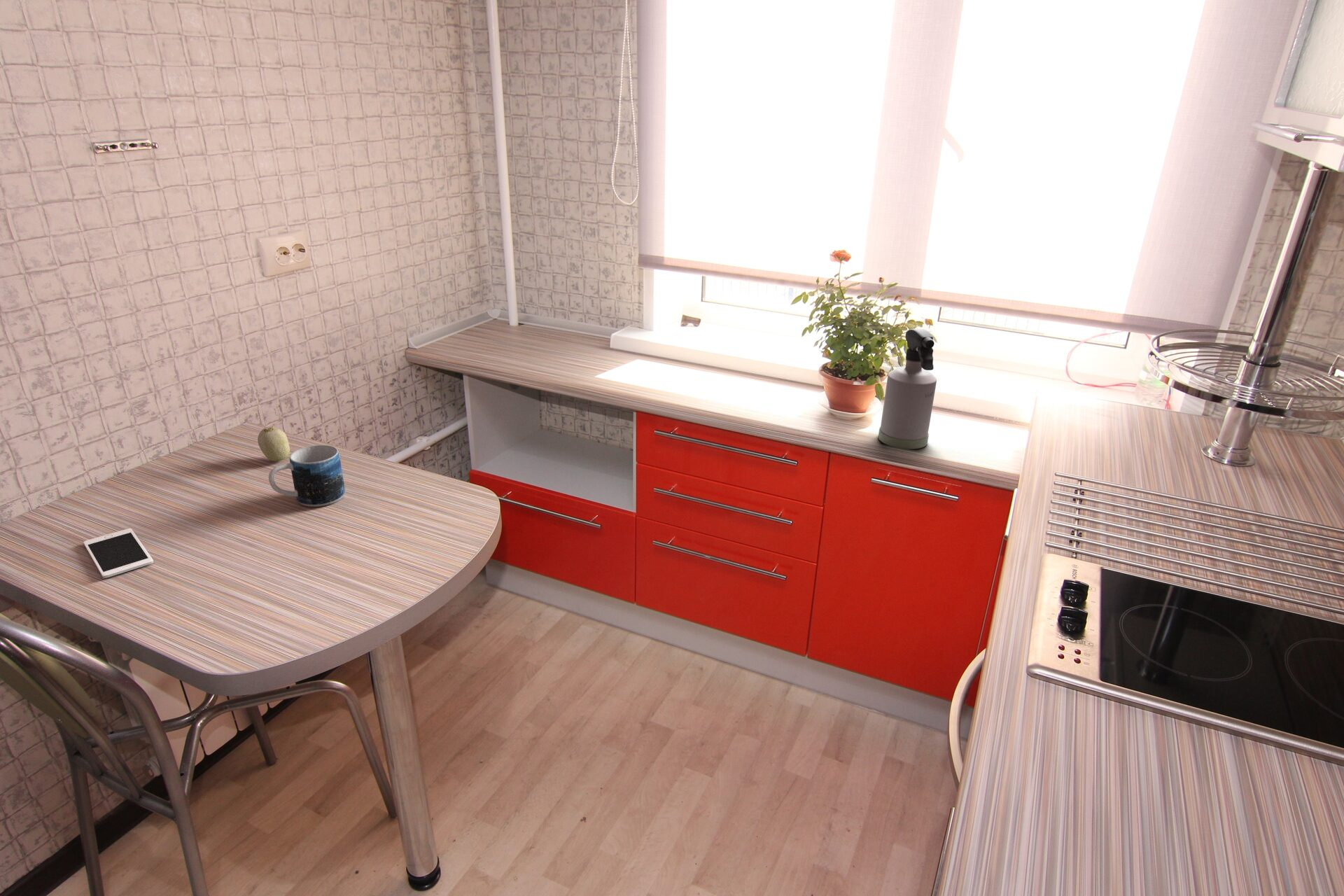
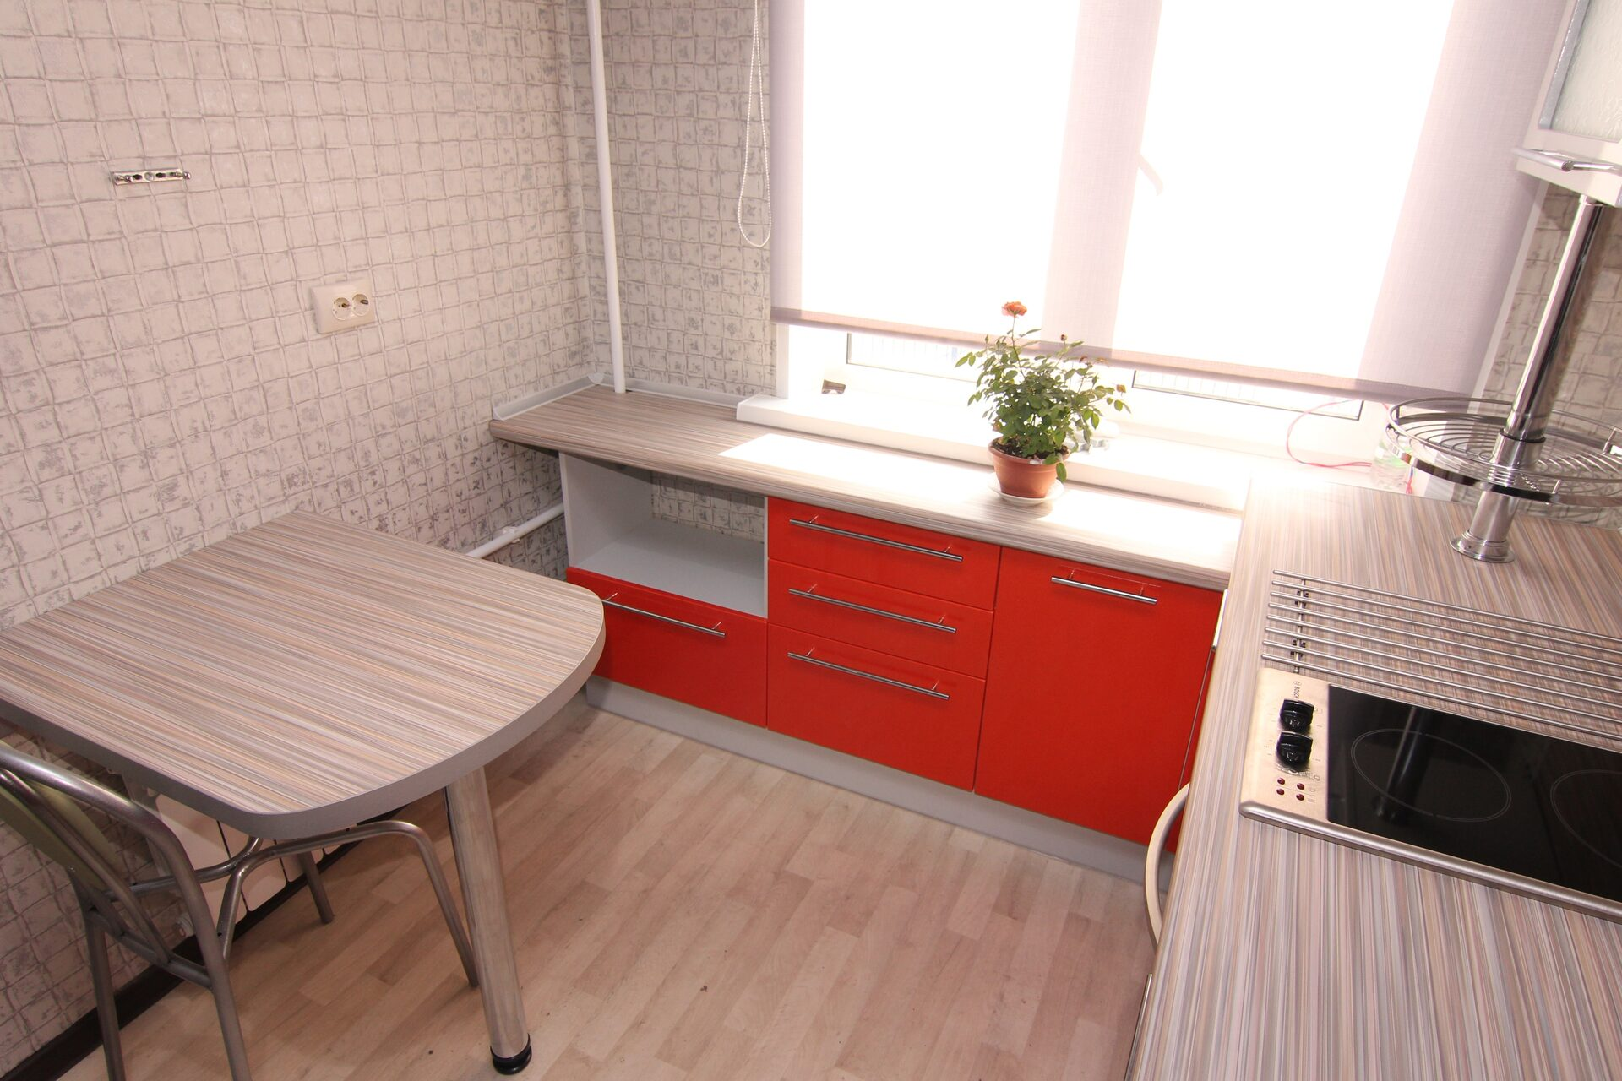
- spray bottle [878,328,937,450]
- cell phone [83,528,154,579]
- fruit [257,426,290,462]
- mug [268,444,346,507]
